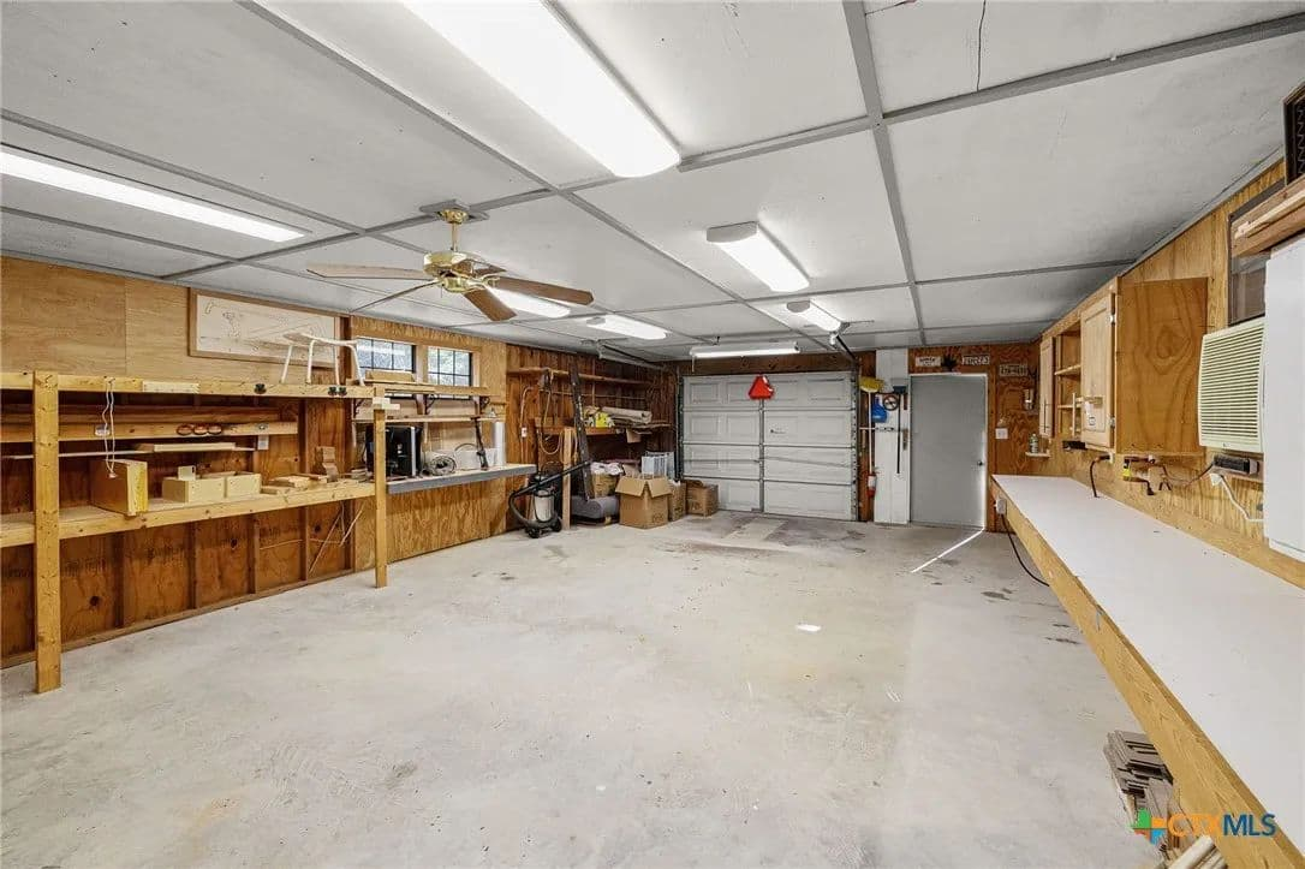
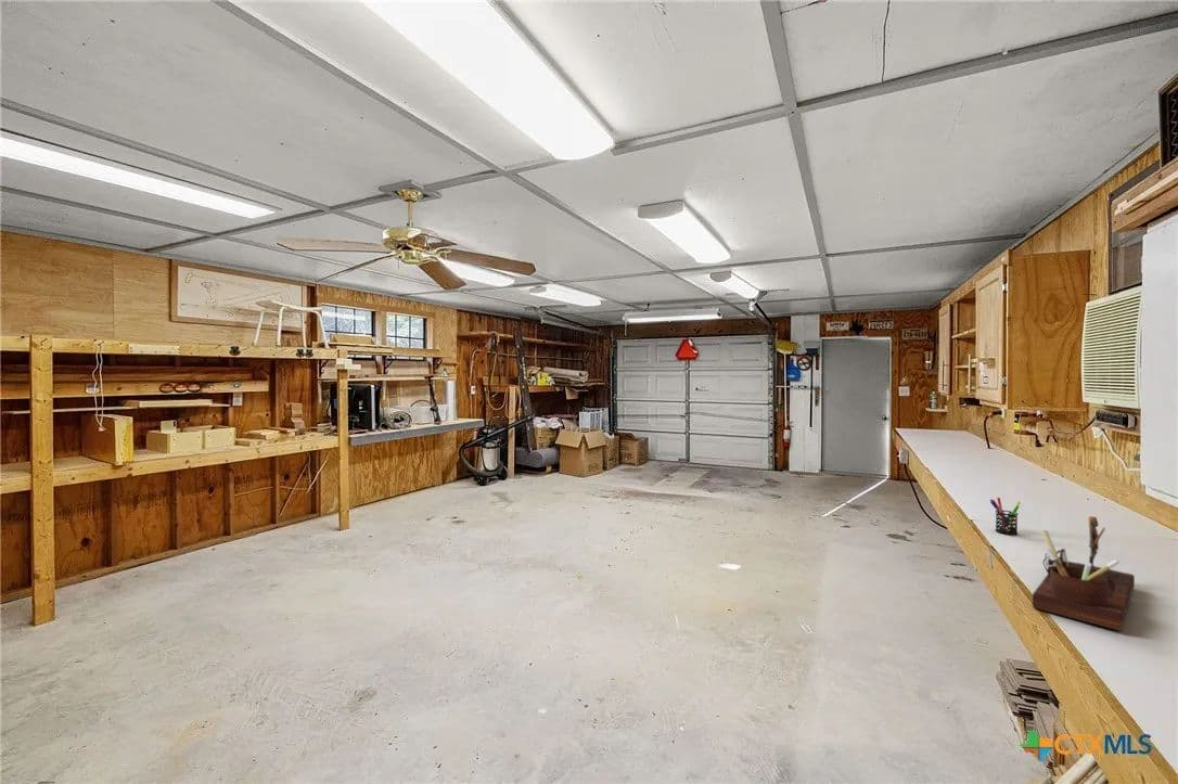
+ pen holder [989,497,1021,536]
+ desk organizer [1032,515,1136,632]
